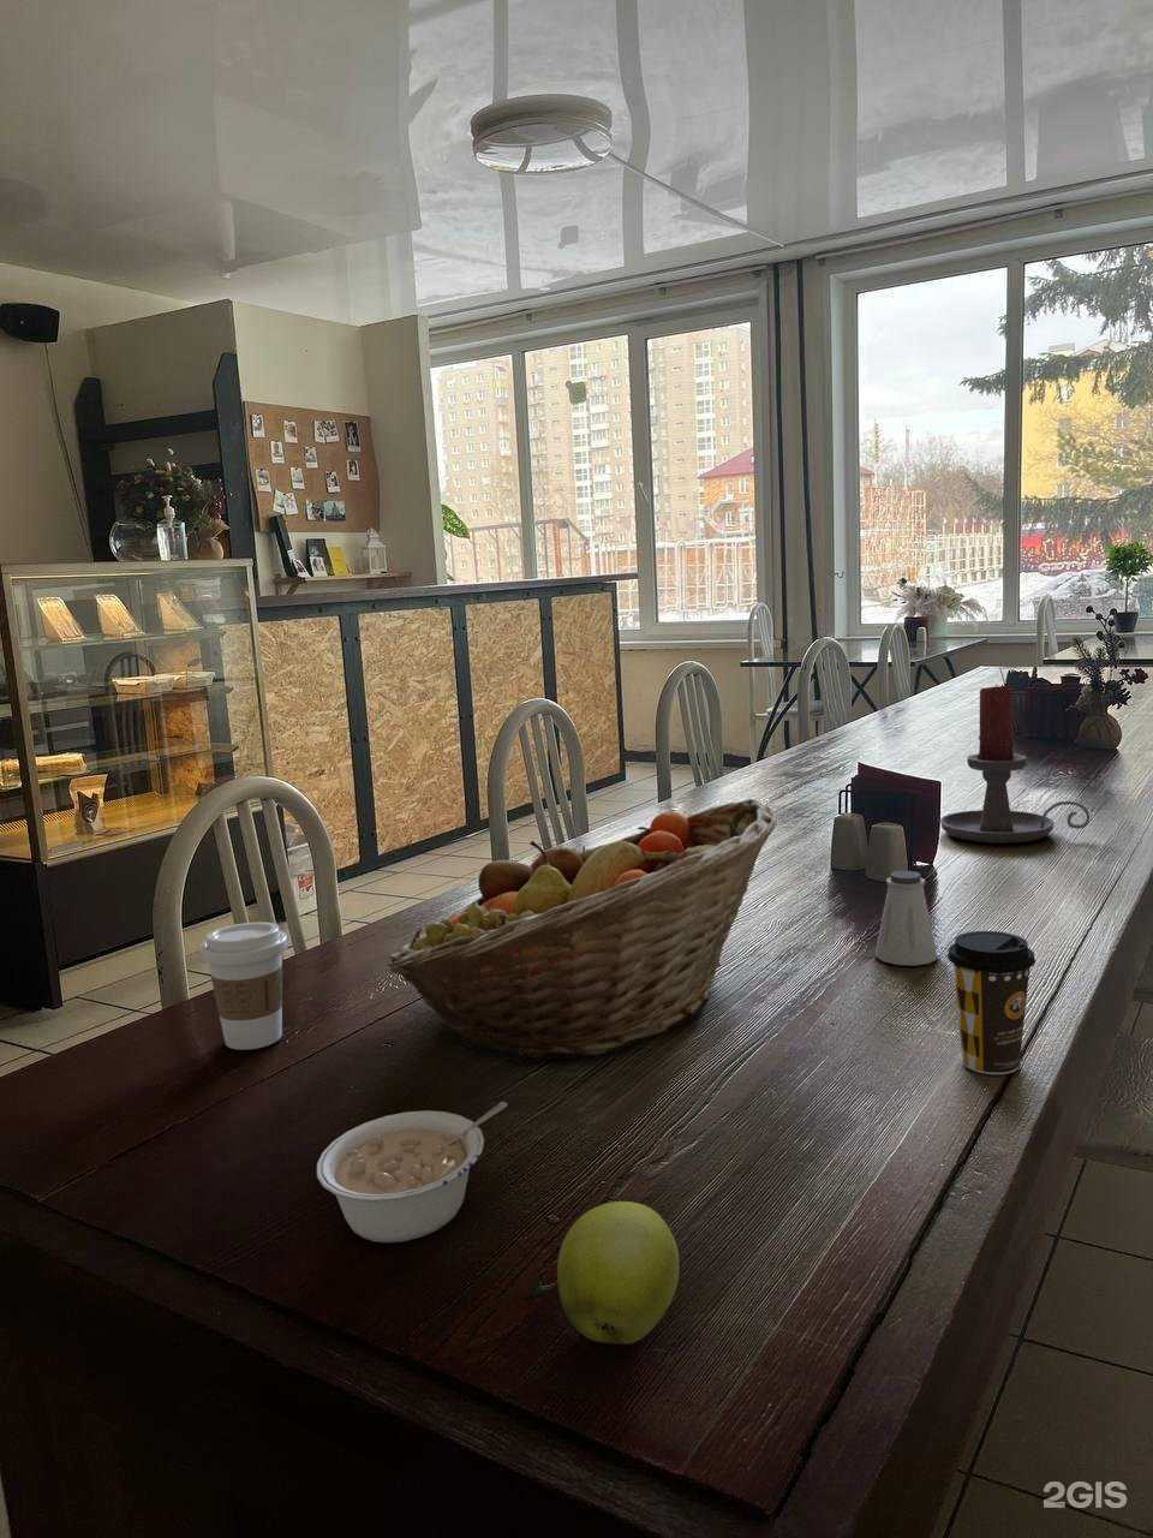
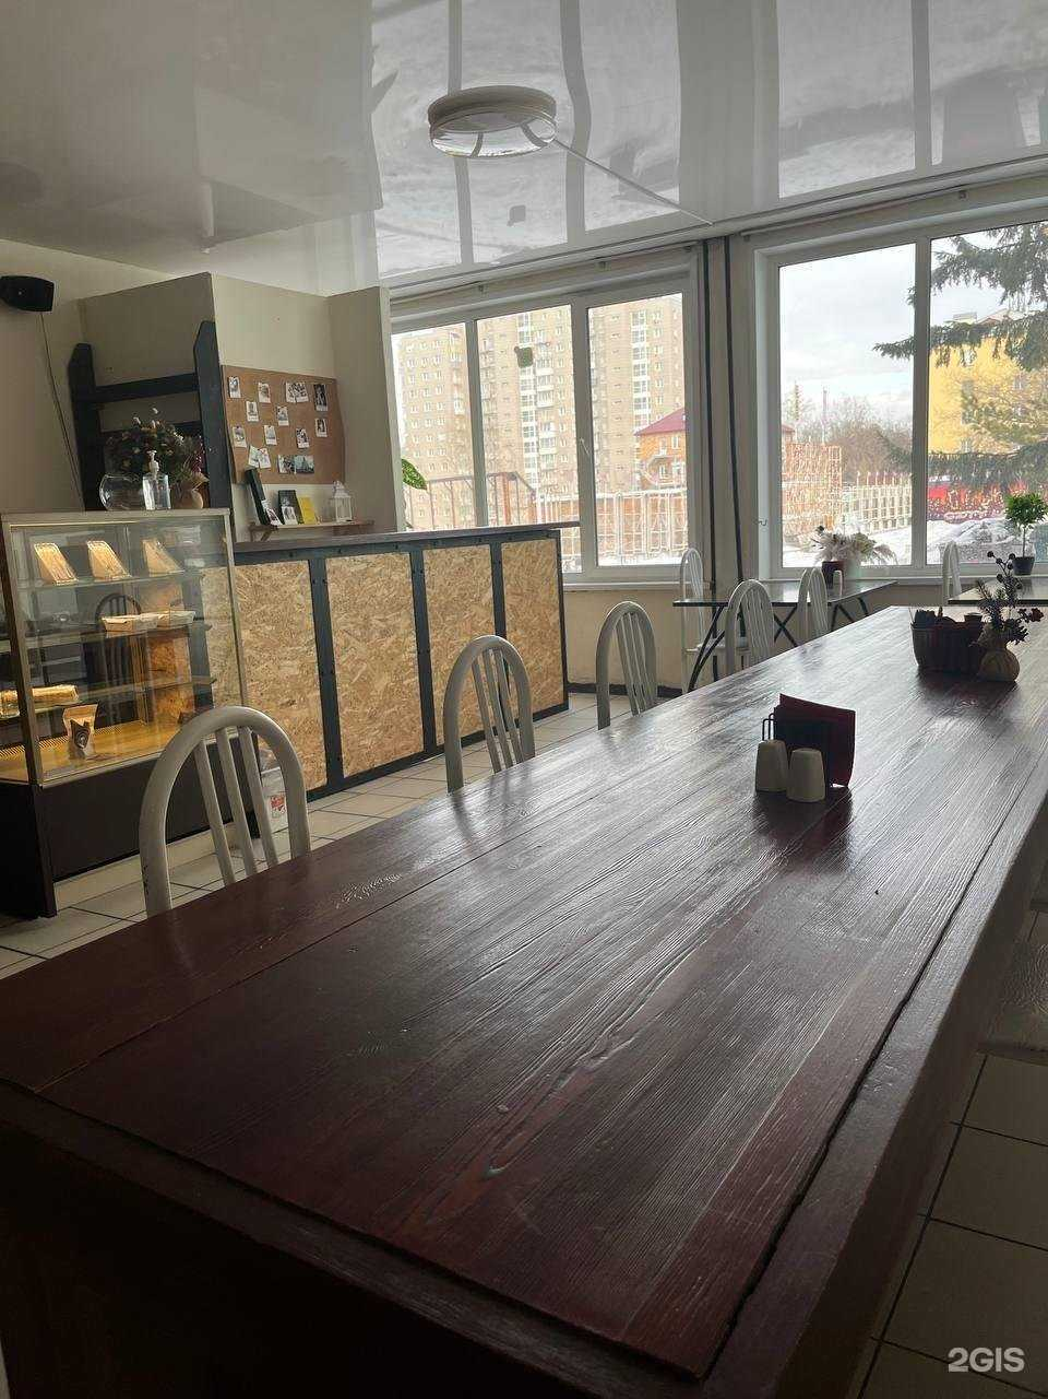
- saltshaker [874,870,937,966]
- apple [556,1200,679,1345]
- coffee cup [199,922,288,1051]
- legume [316,1100,509,1244]
- fruit basket [386,798,779,1066]
- candle holder [939,684,1090,844]
- coffee cup [946,930,1037,1075]
